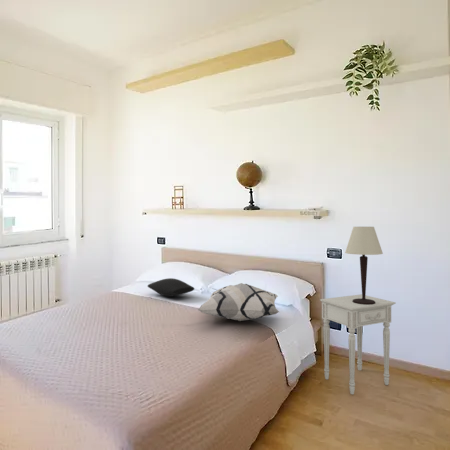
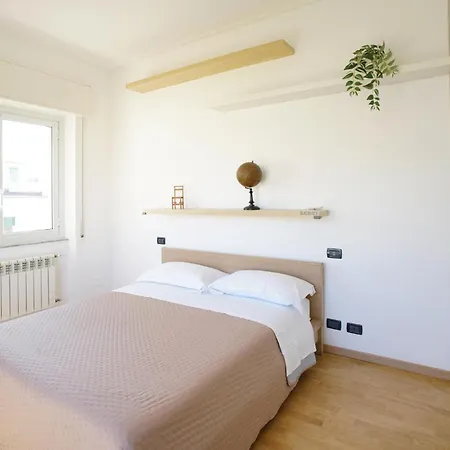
- table lamp [344,226,384,305]
- decorative pillow [197,282,280,322]
- nightstand [319,293,397,395]
- cushion [147,277,195,298]
